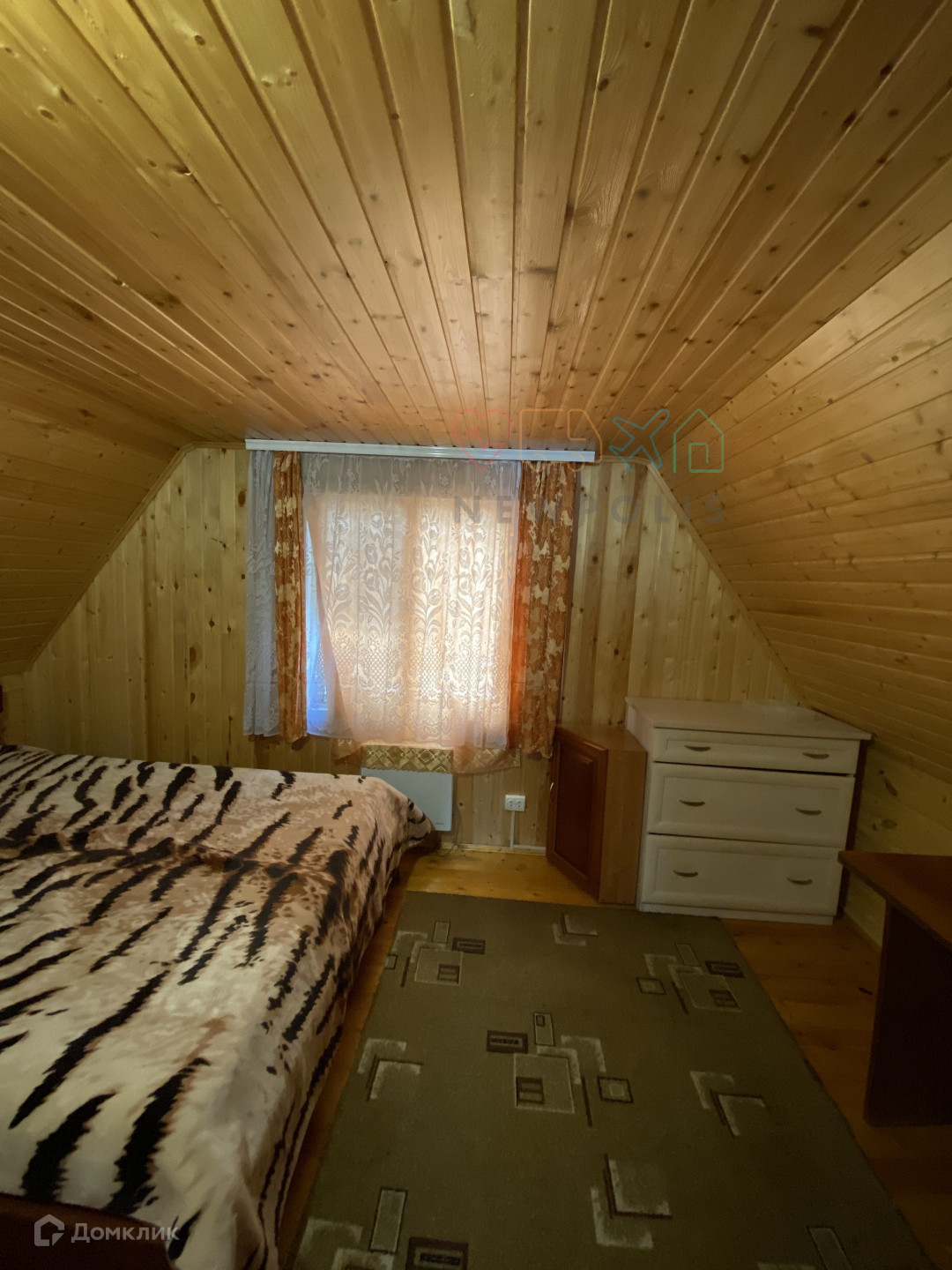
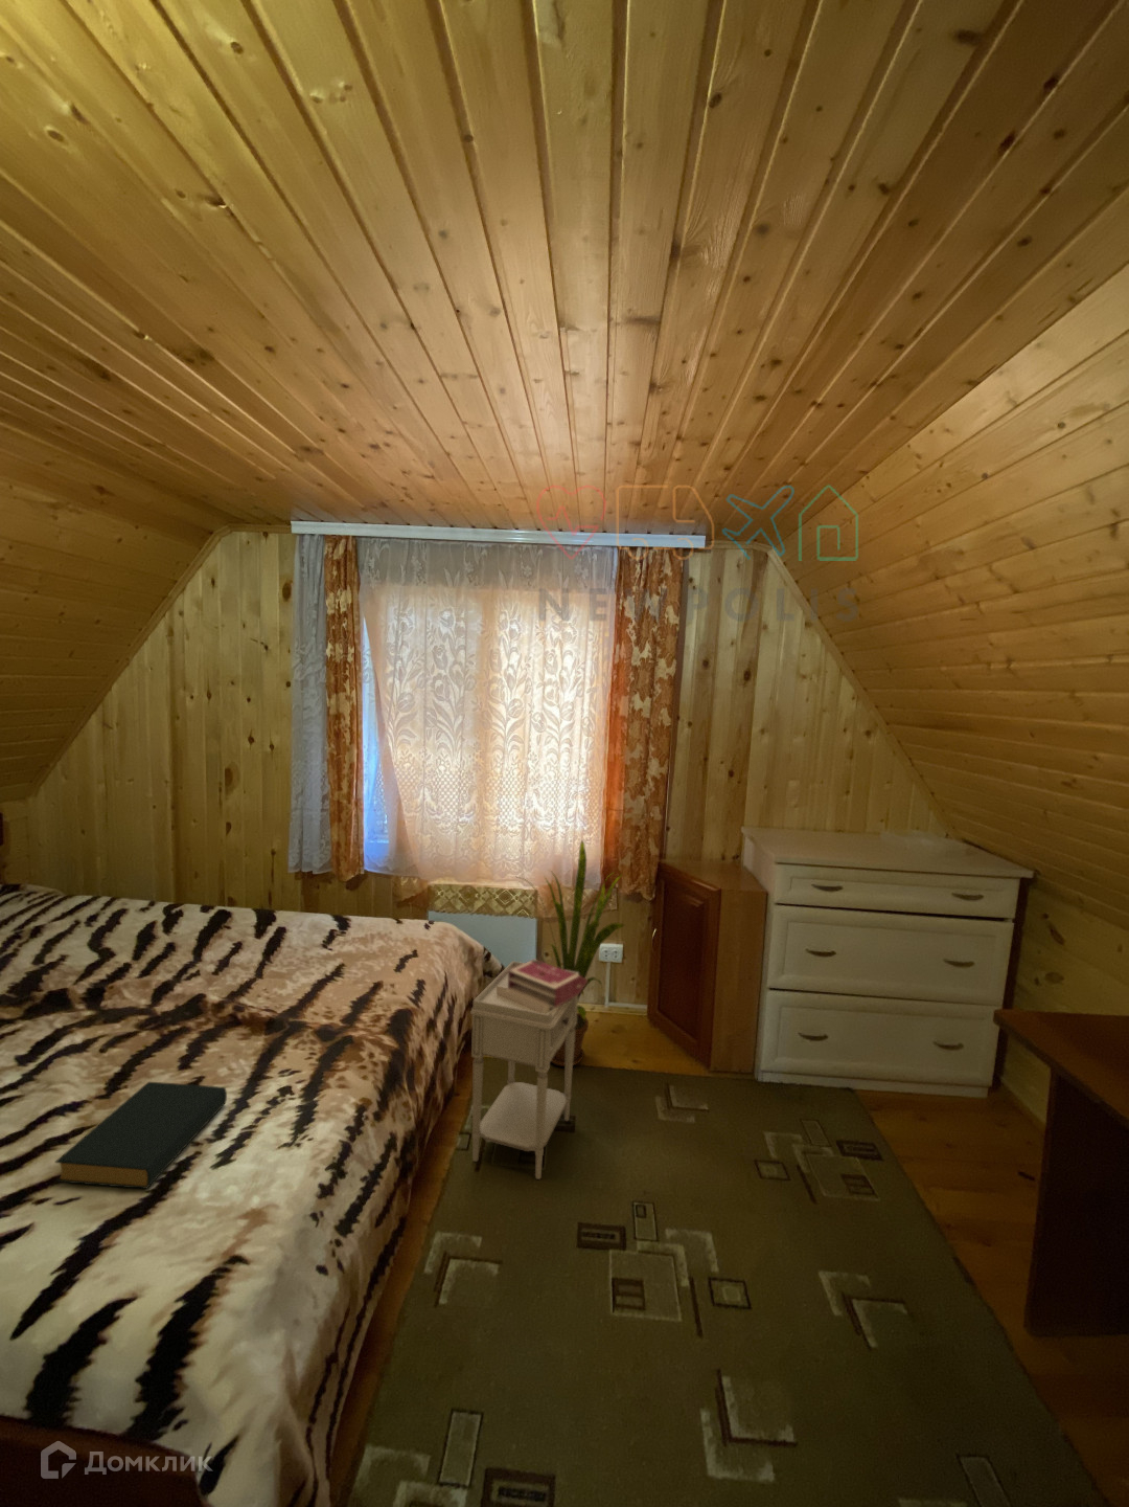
+ book [497,959,587,1013]
+ house plant [514,838,625,1068]
+ nightstand [470,960,579,1181]
+ hardback book [53,1081,228,1190]
